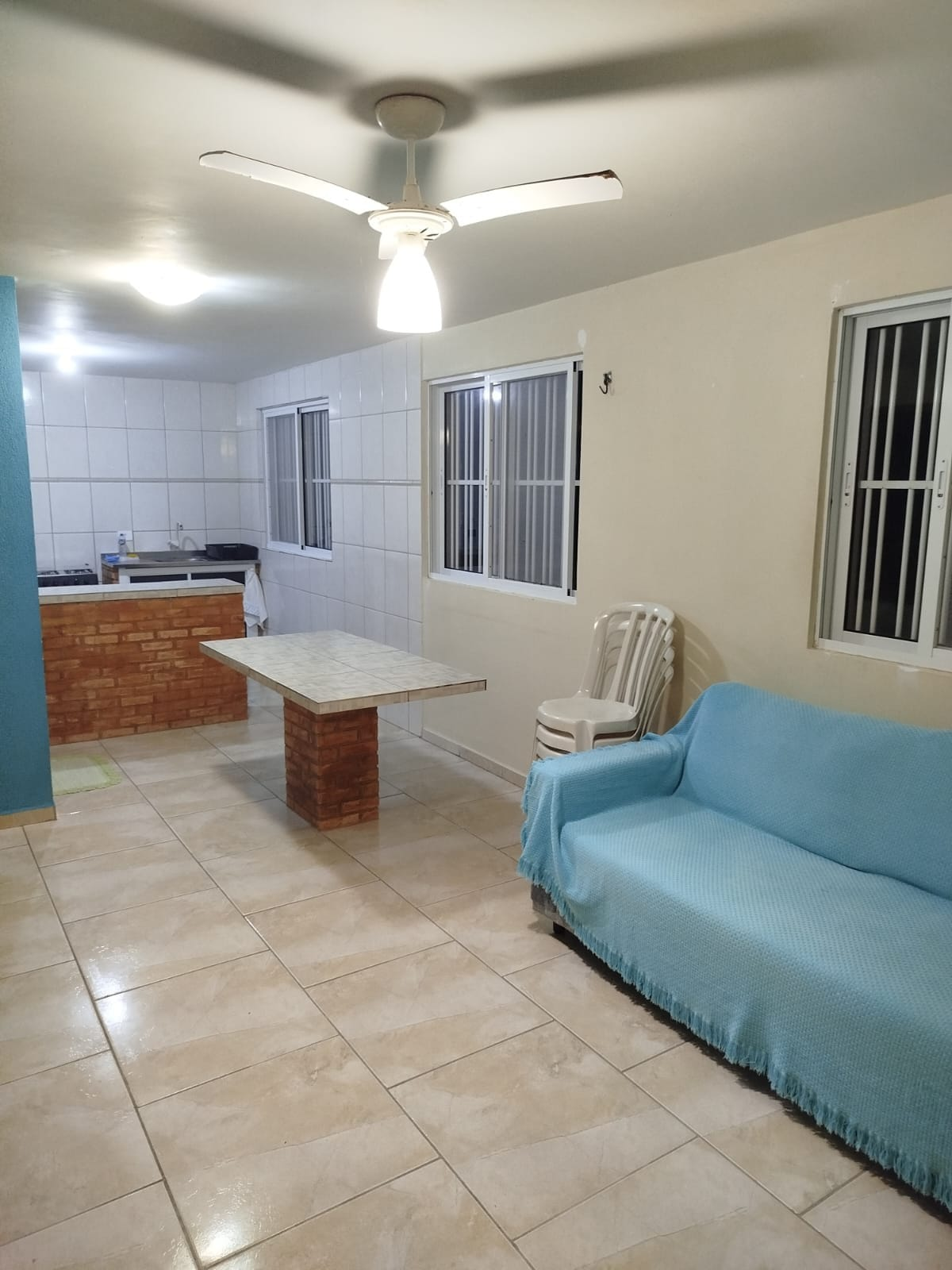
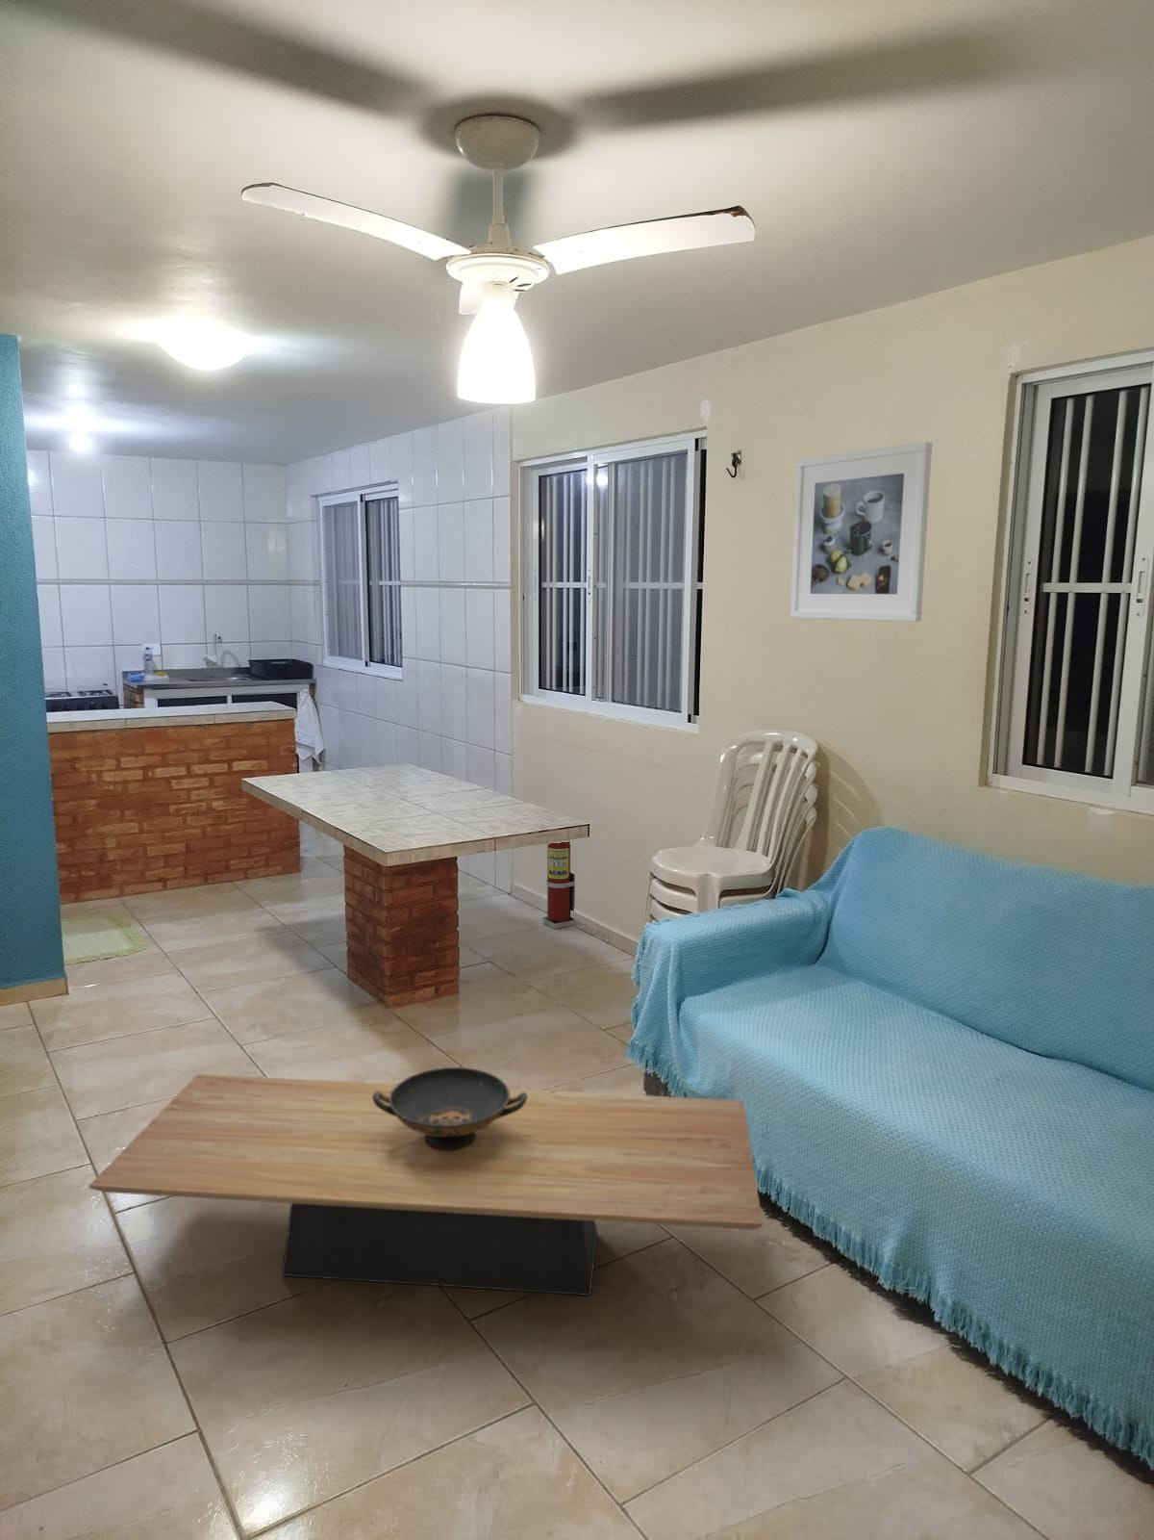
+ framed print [789,441,933,623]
+ fire extinguisher [542,840,576,930]
+ coffee table [88,1073,764,1296]
+ decorative bowl [373,1066,527,1151]
